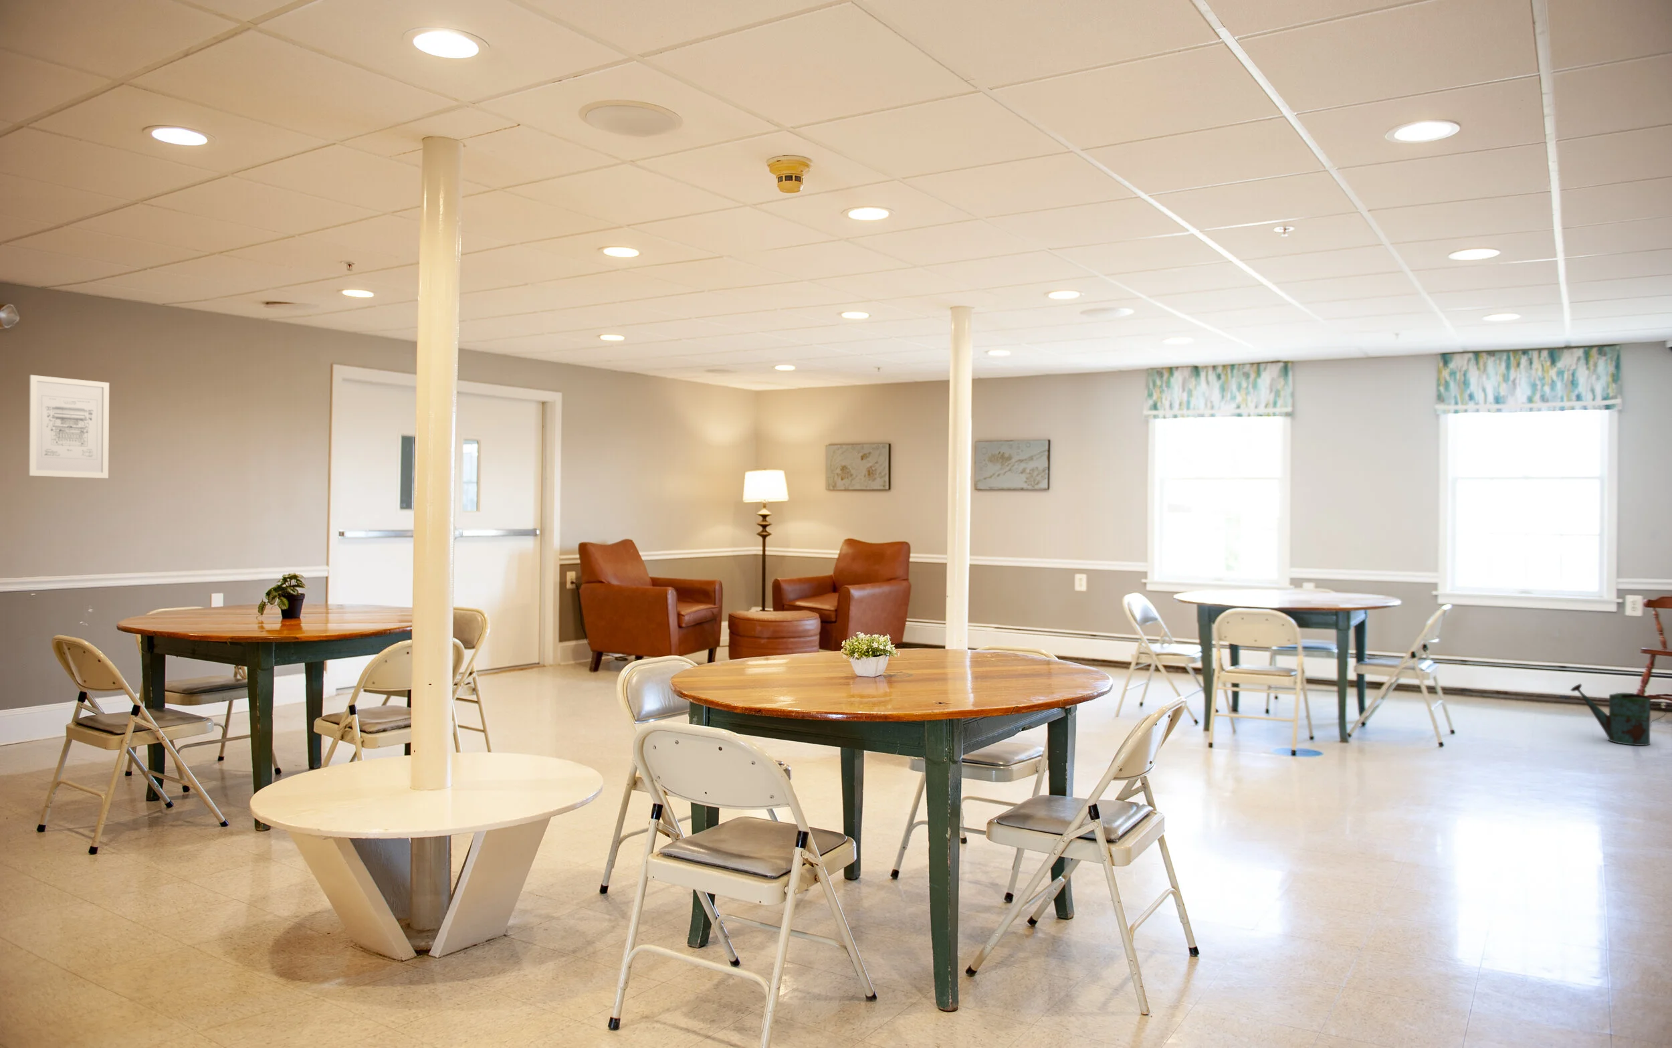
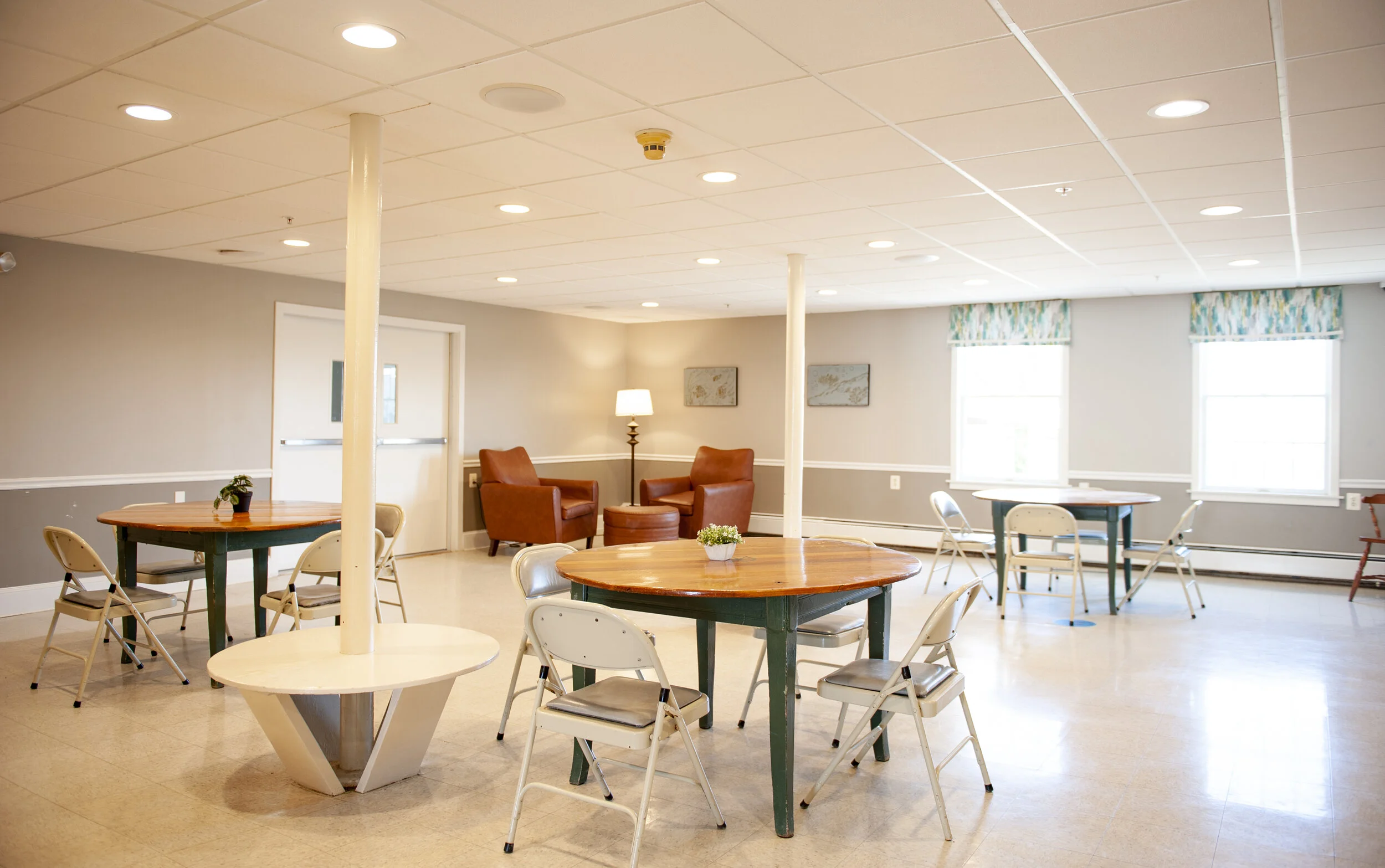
- watering can [1569,683,1667,746]
- wall art [28,374,110,479]
